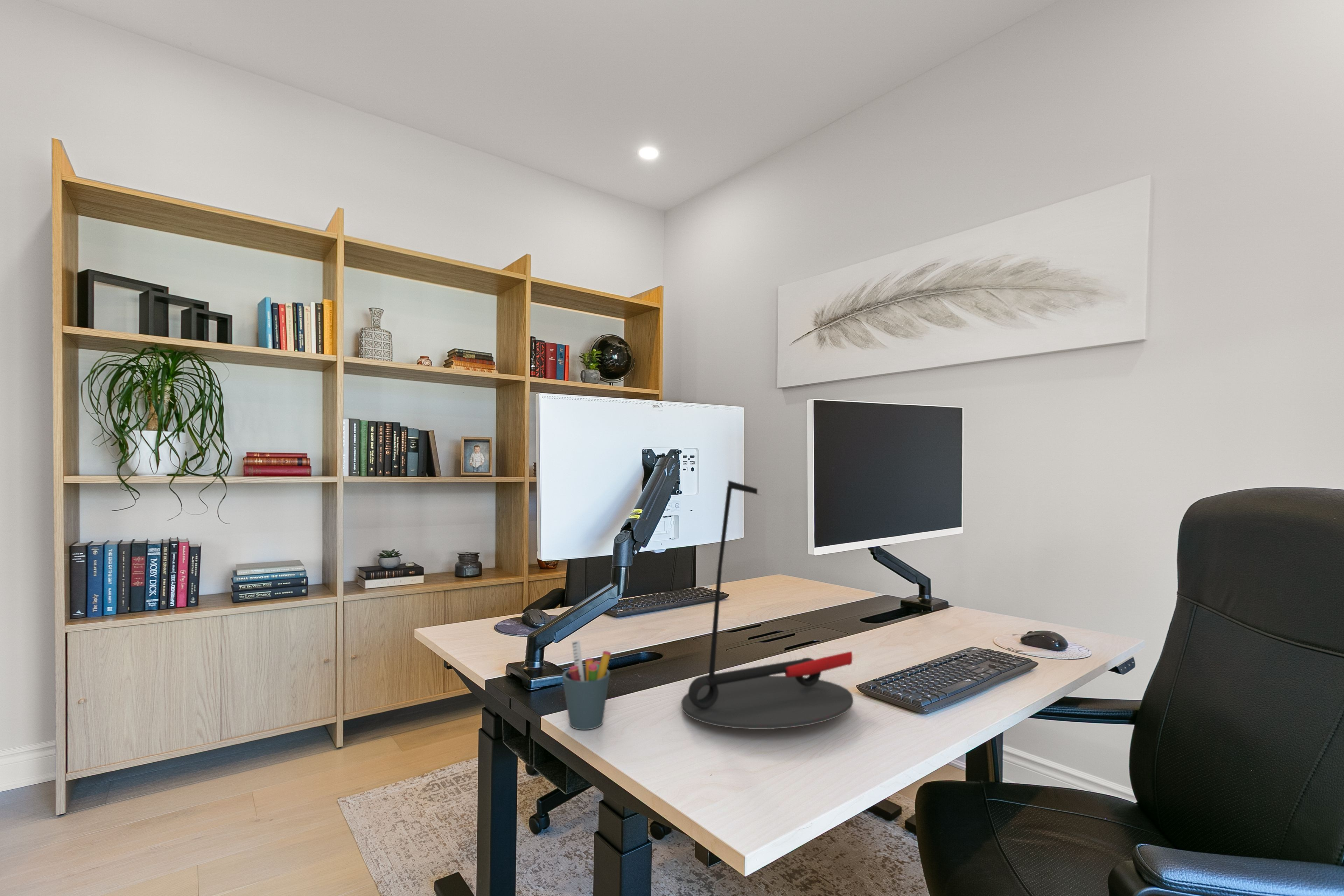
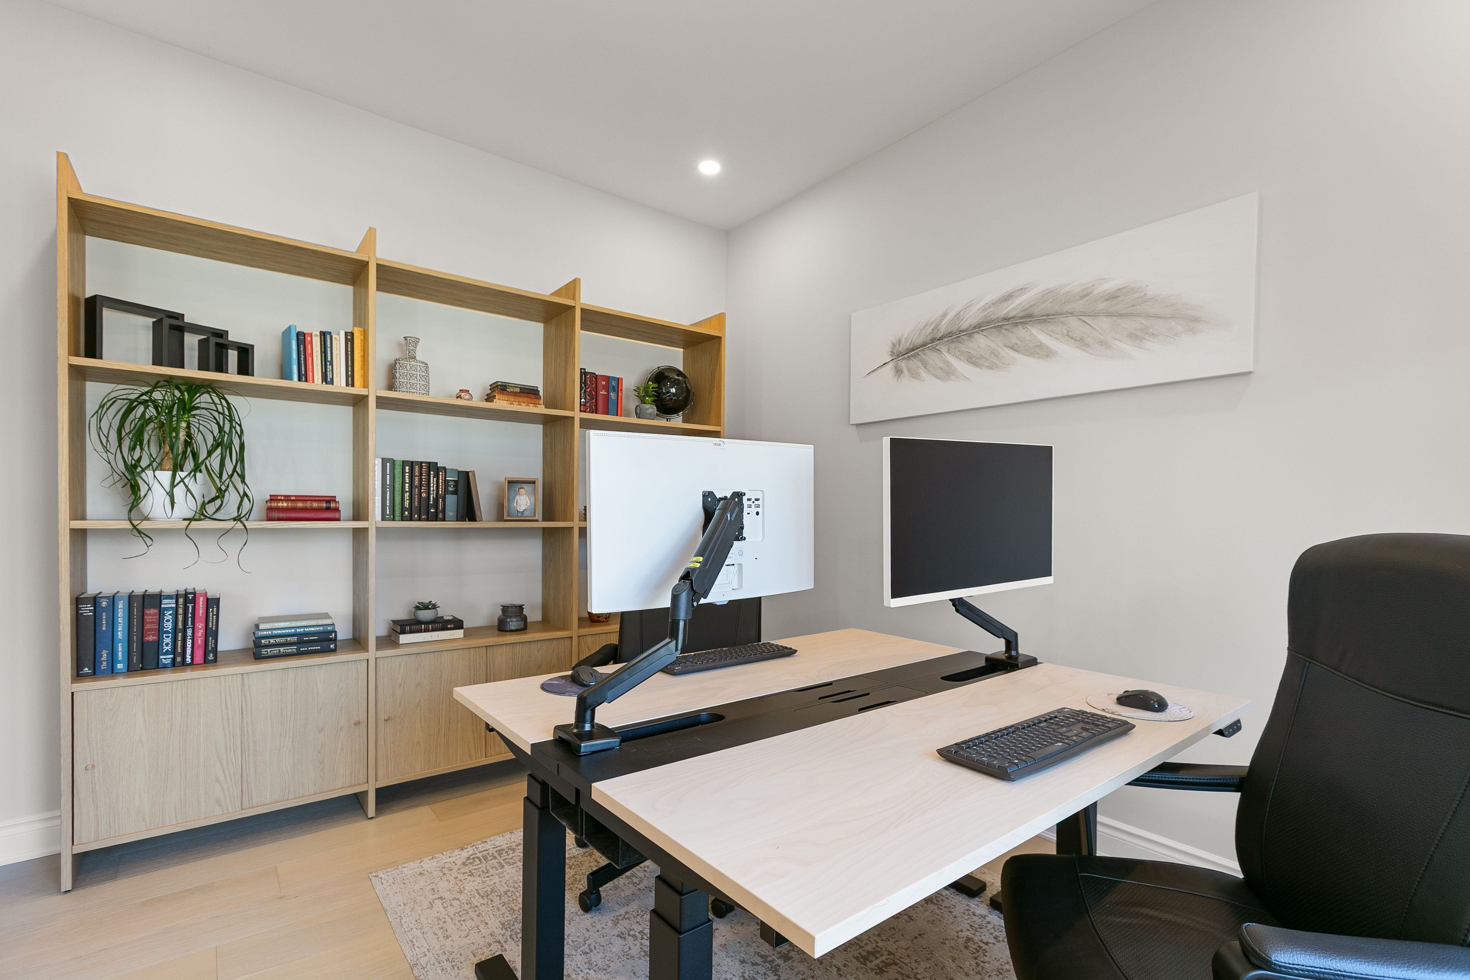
- desk lamp [681,480,854,729]
- pen holder [562,640,611,730]
